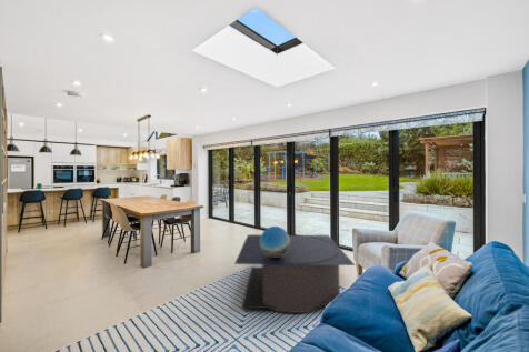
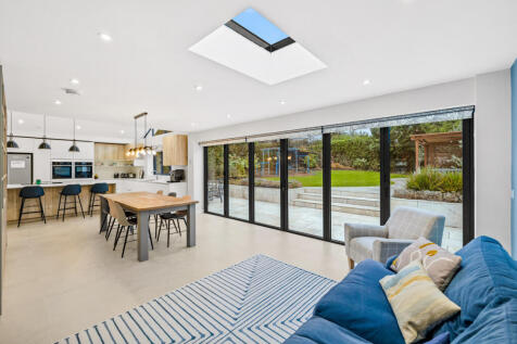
- coffee table [233,233,357,314]
- decorative sphere [260,225,290,257]
